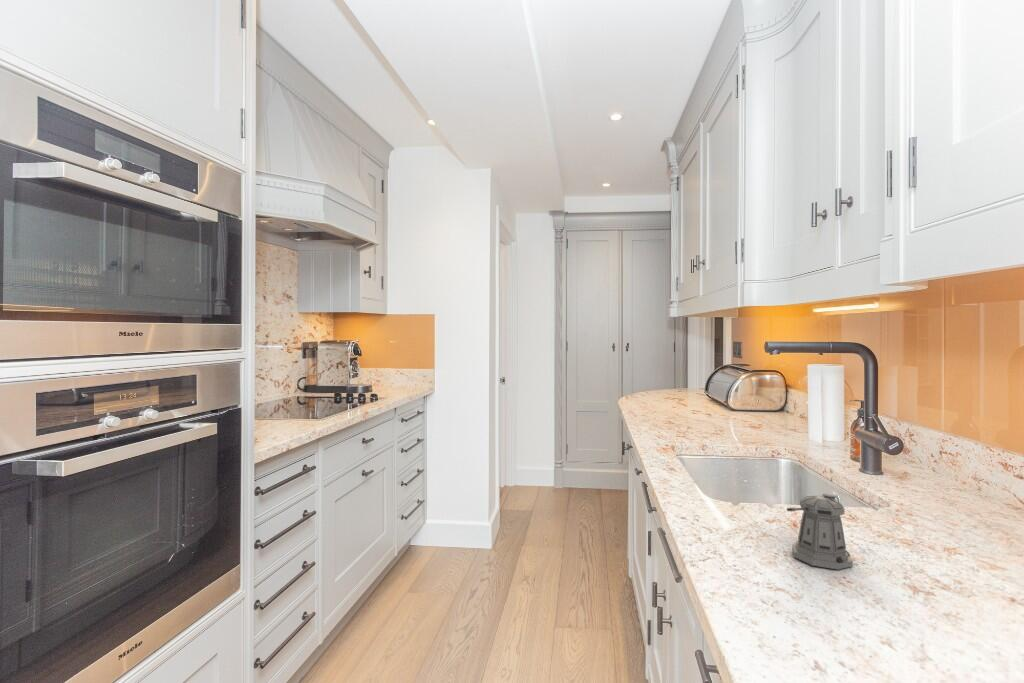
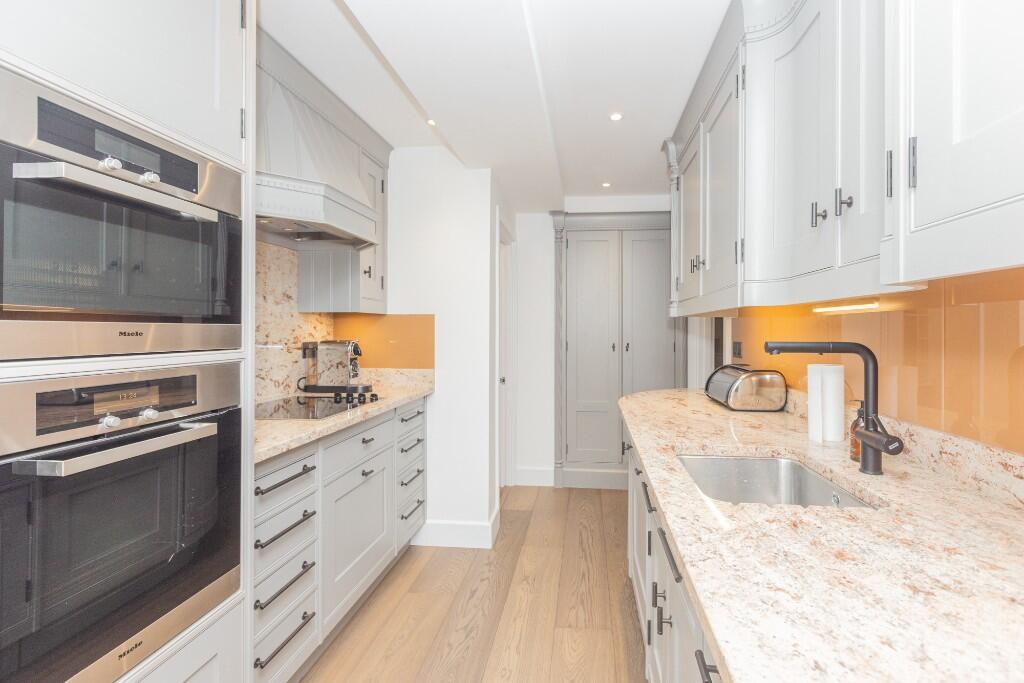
- pepper shaker [785,492,854,571]
